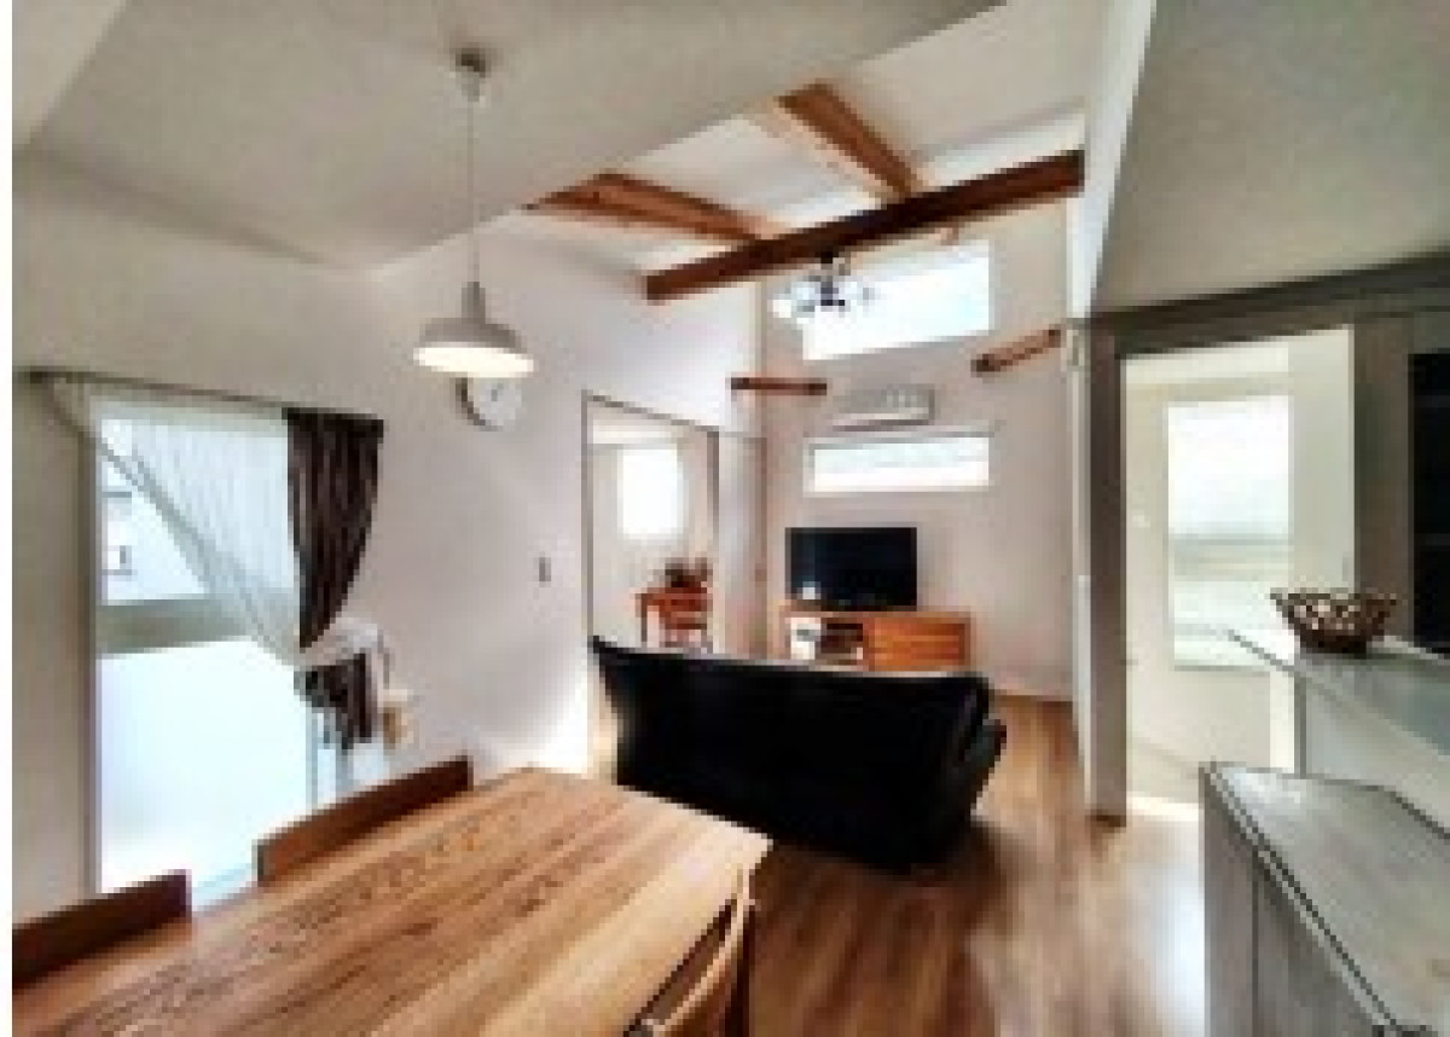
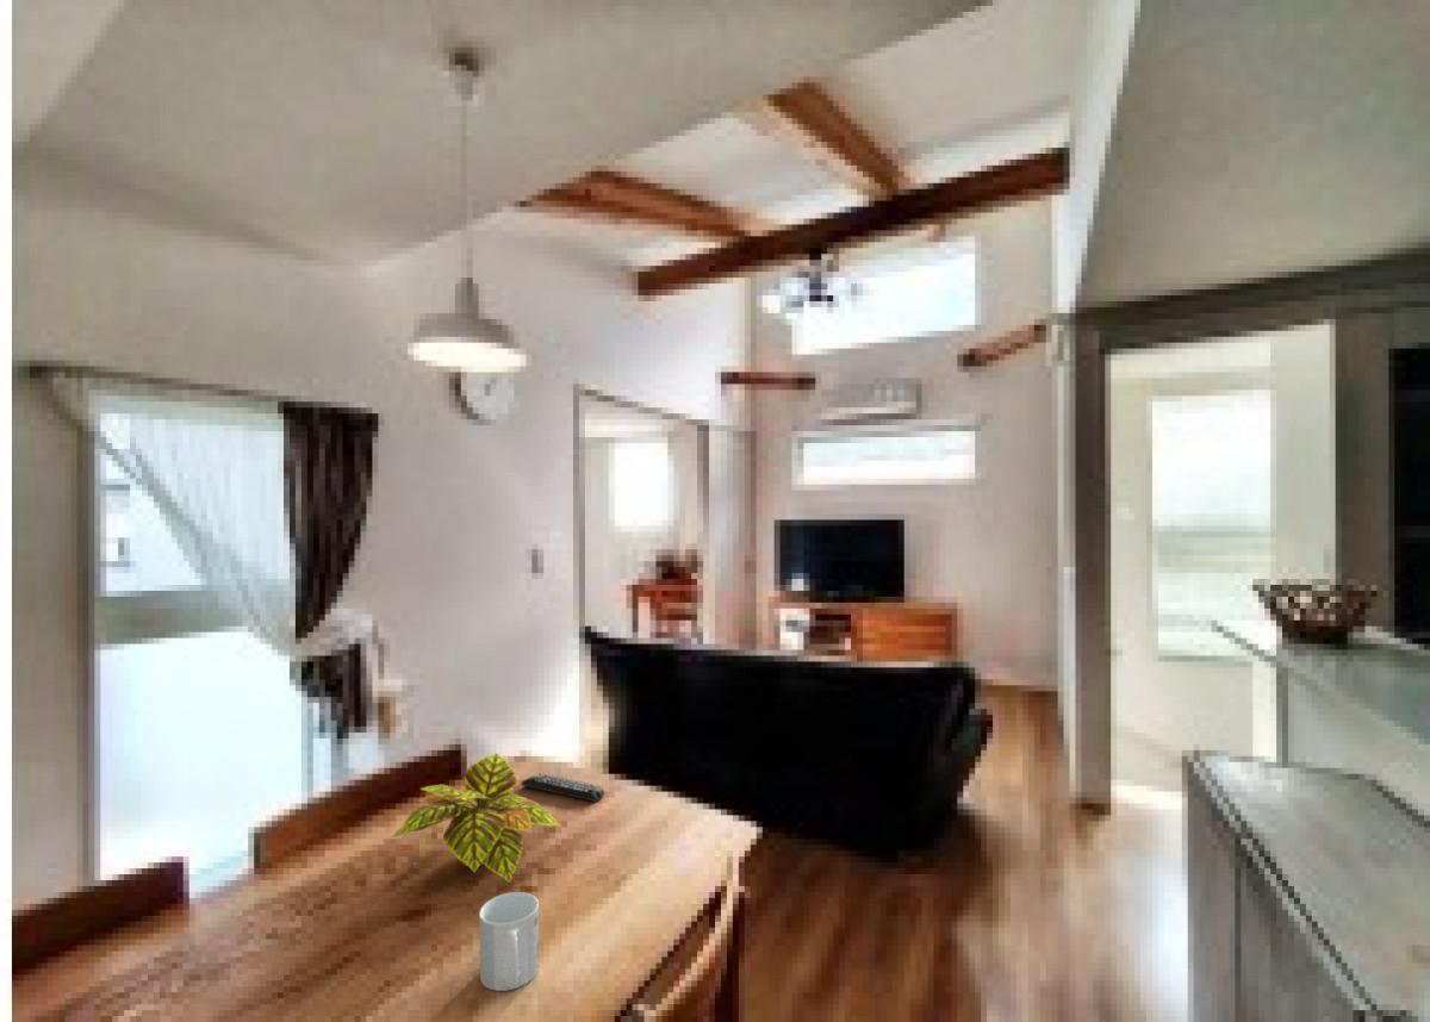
+ plant [388,752,562,885]
+ mug [478,891,540,992]
+ remote control [520,772,605,803]
